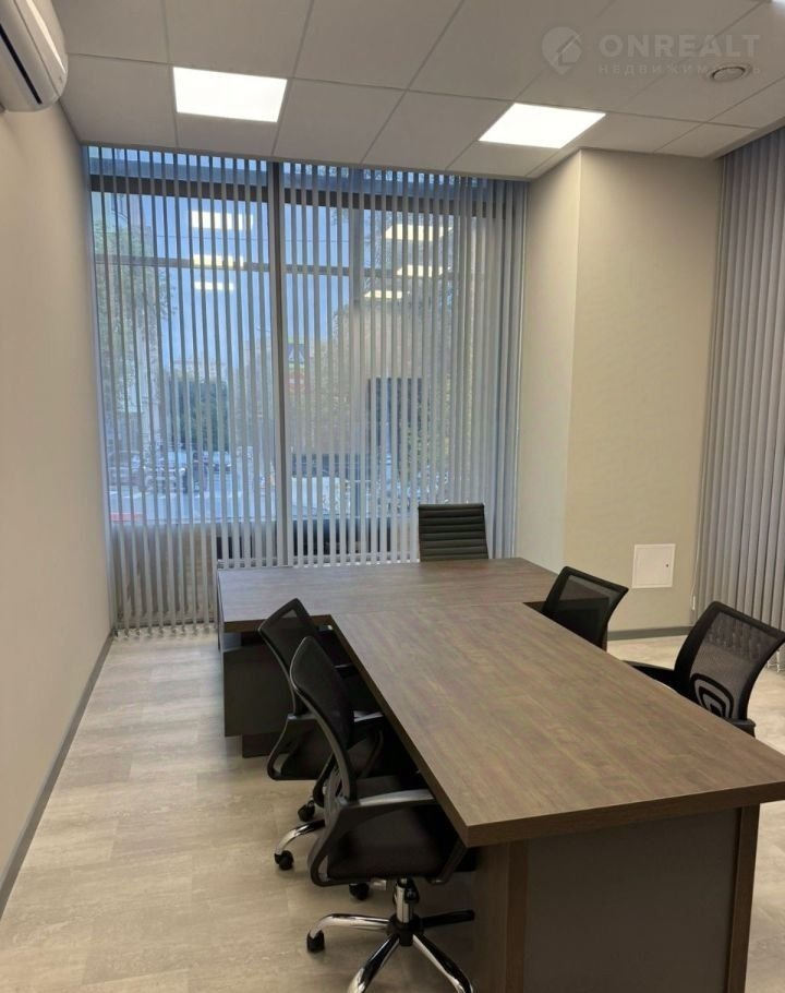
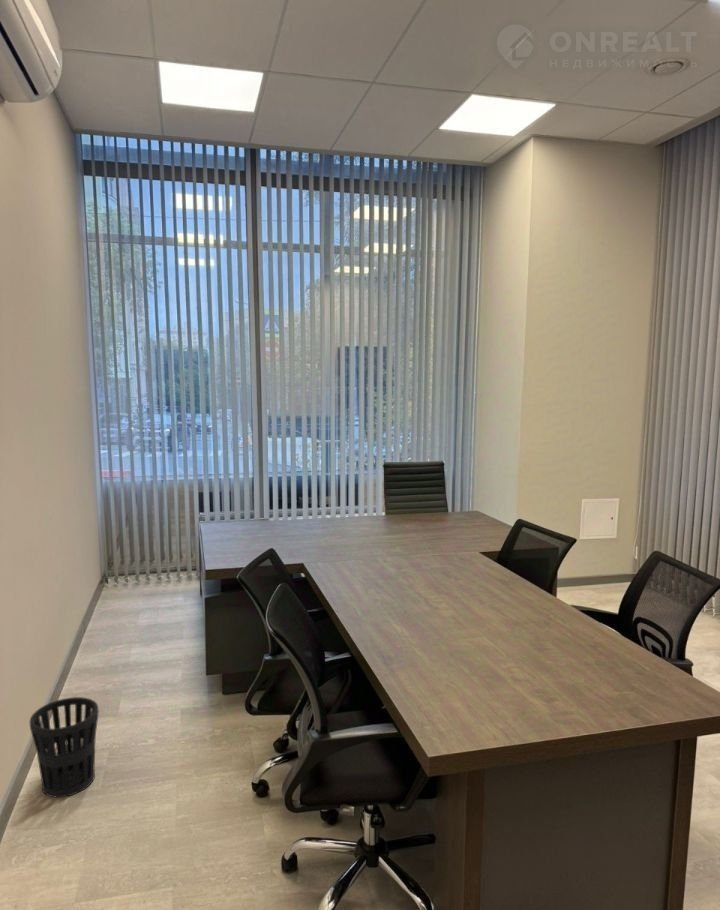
+ wastebasket [29,696,100,798]
